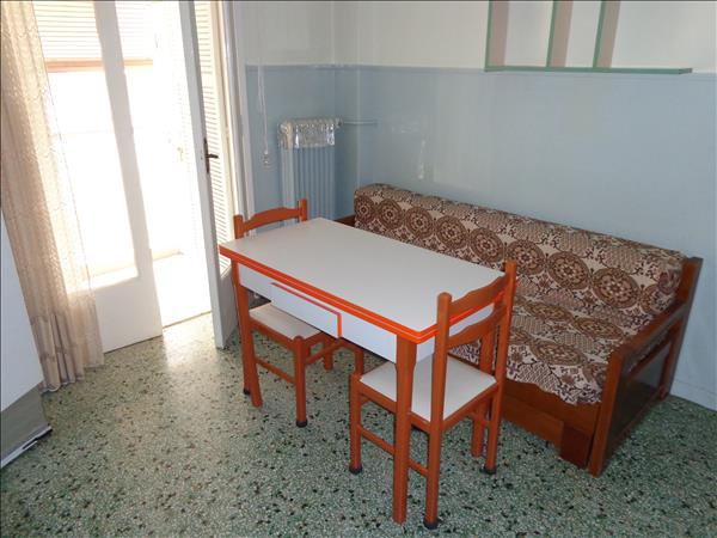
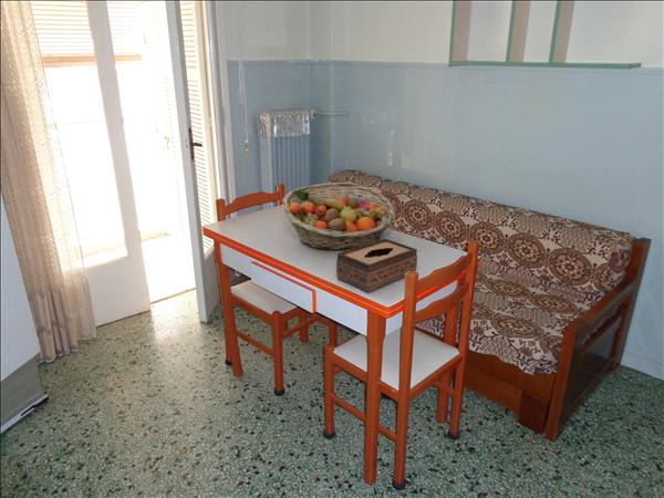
+ tissue box [335,238,418,294]
+ fruit basket [282,181,397,251]
